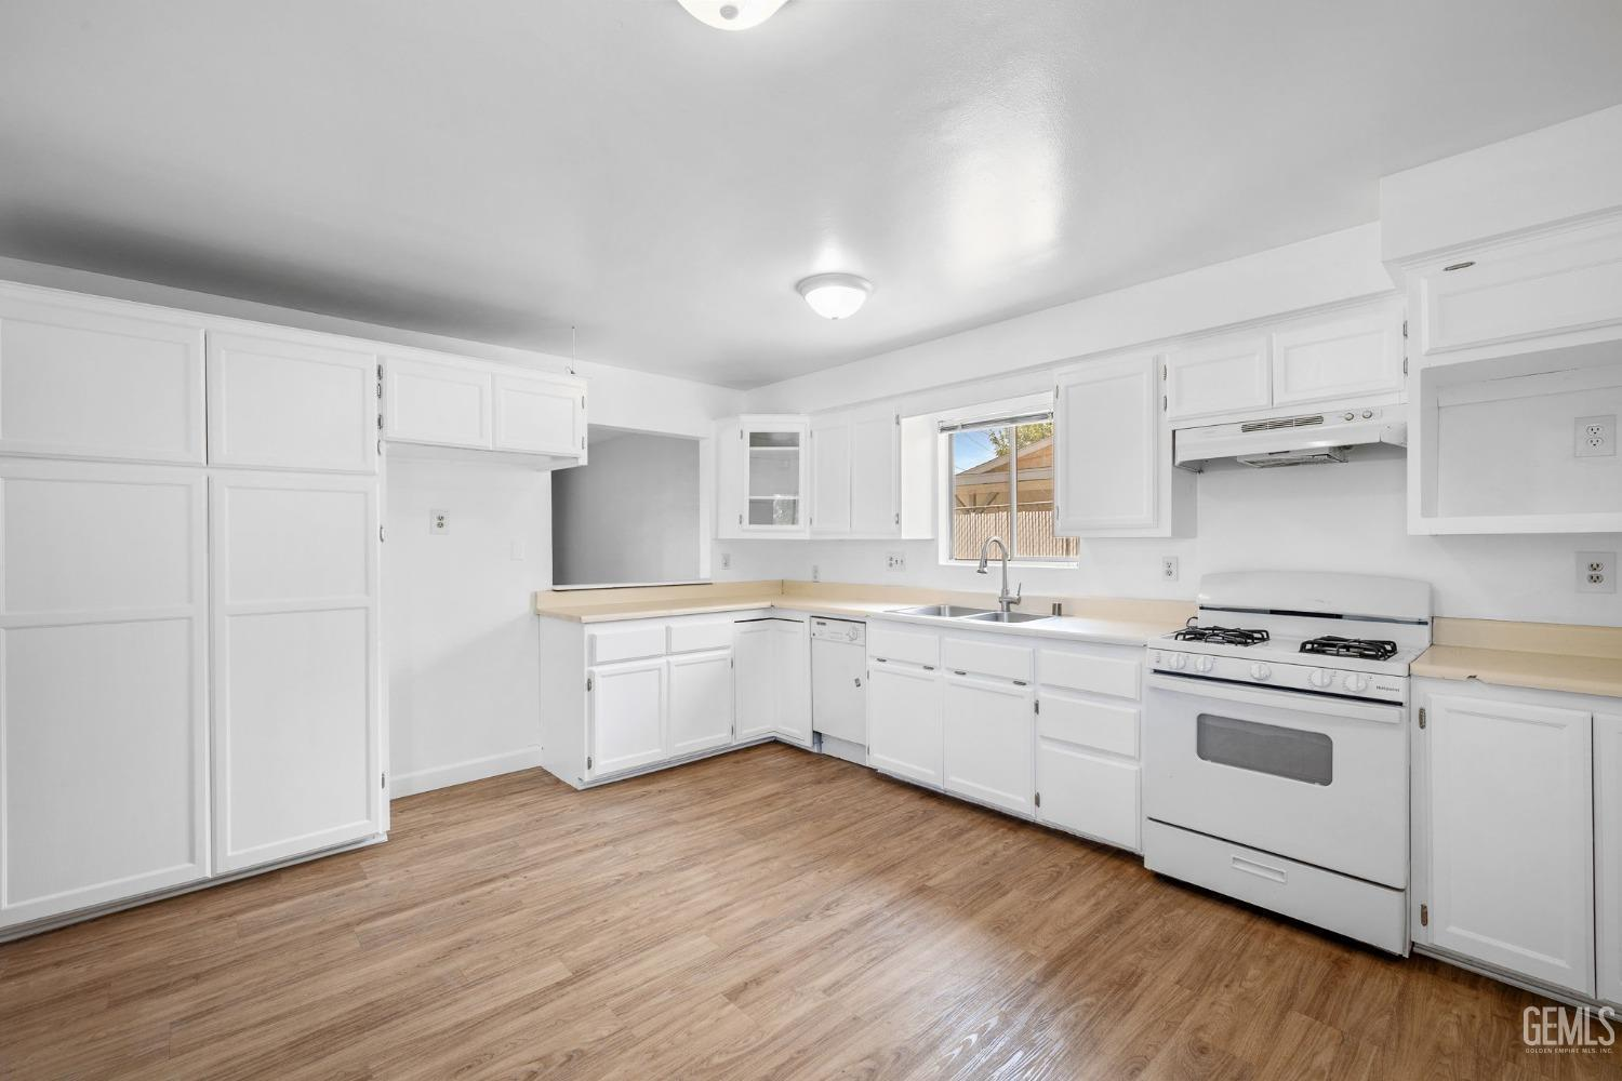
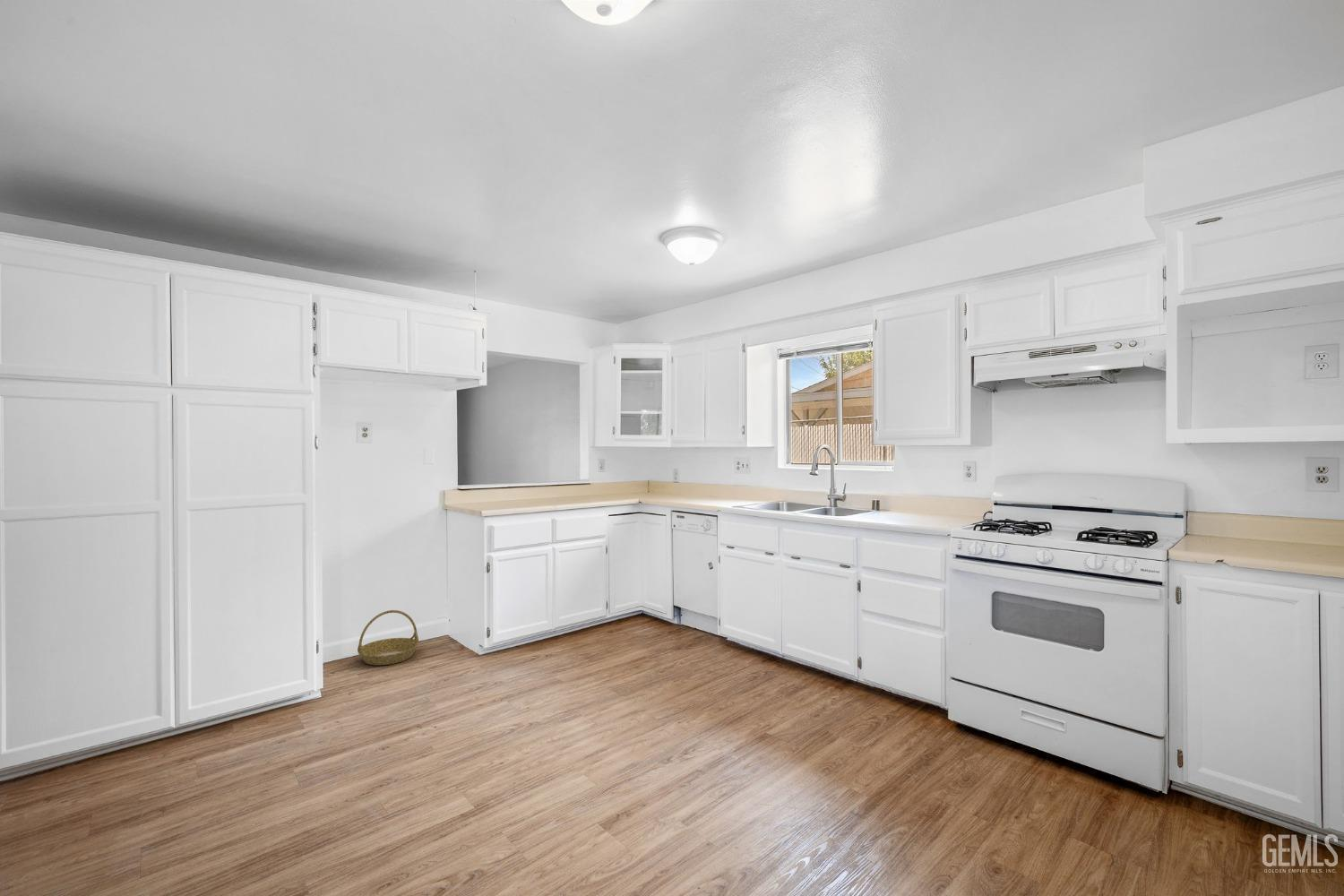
+ basket [357,609,419,666]
